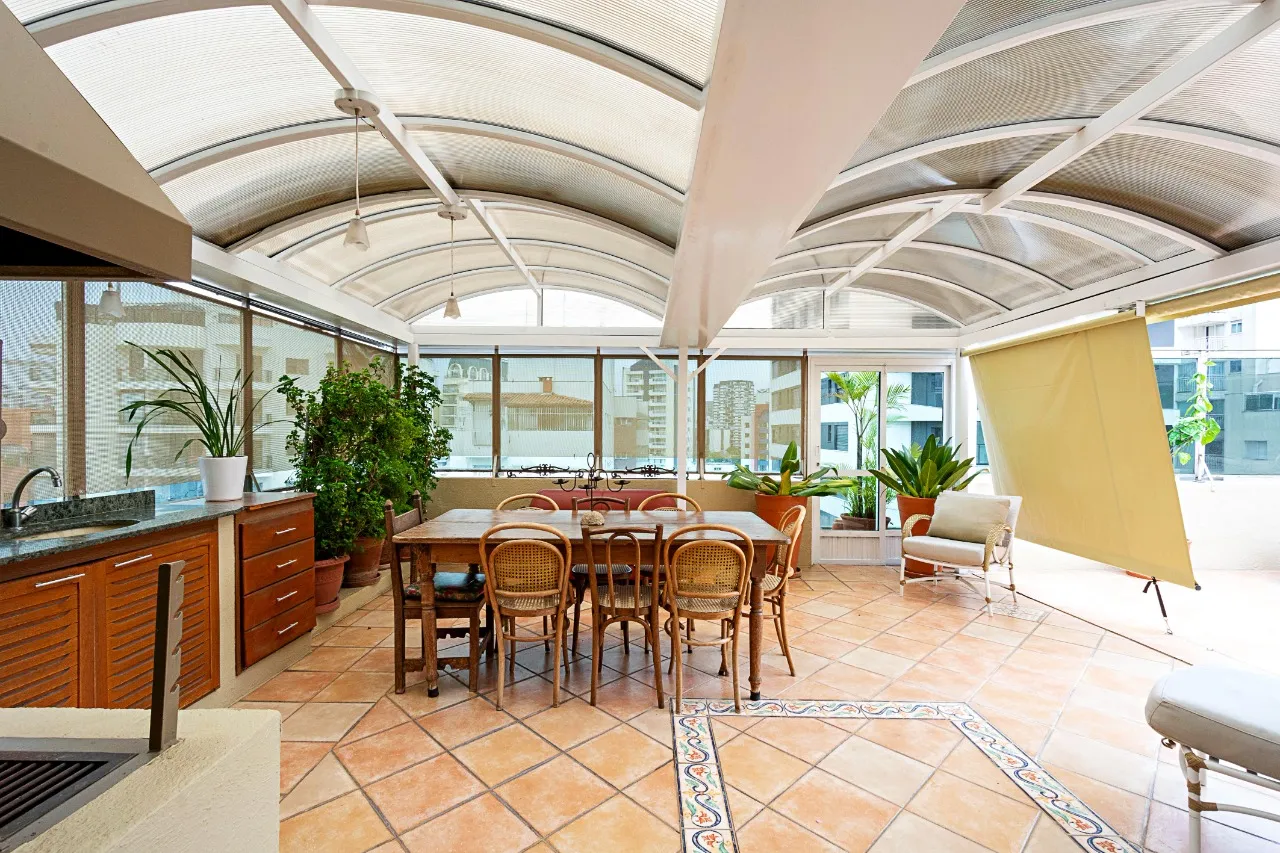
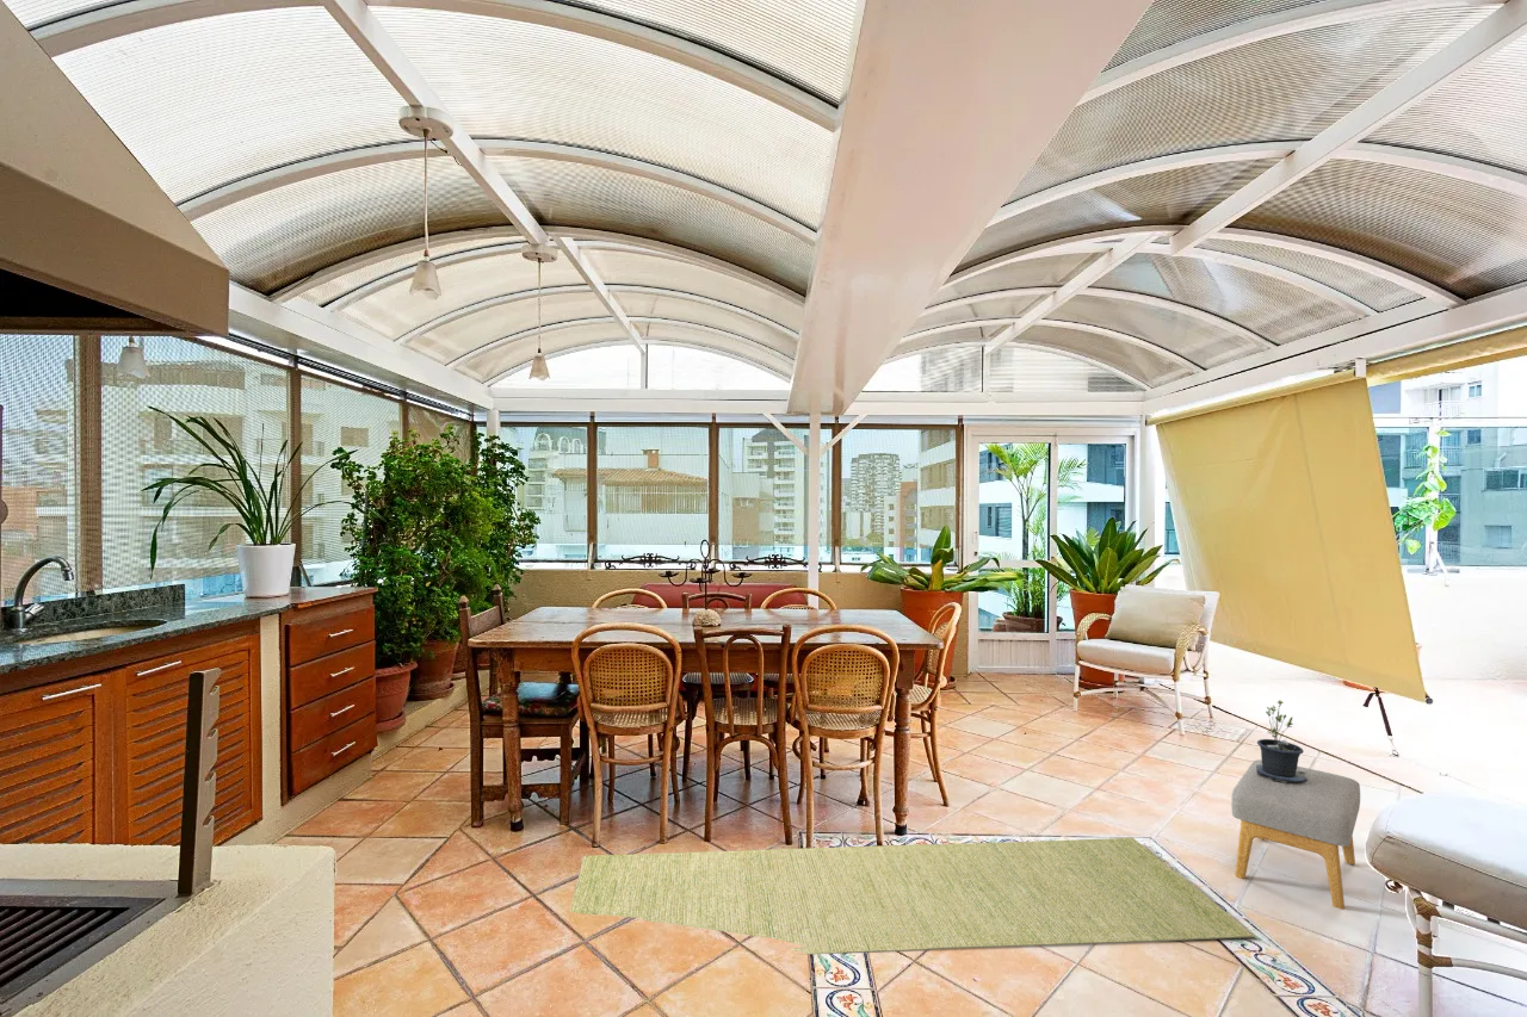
+ footstool [1230,758,1361,911]
+ potted plant [1256,699,1307,785]
+ rug [568,837,1257,956]
